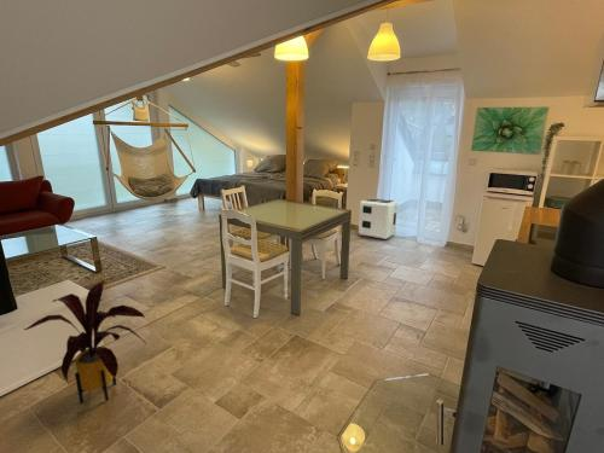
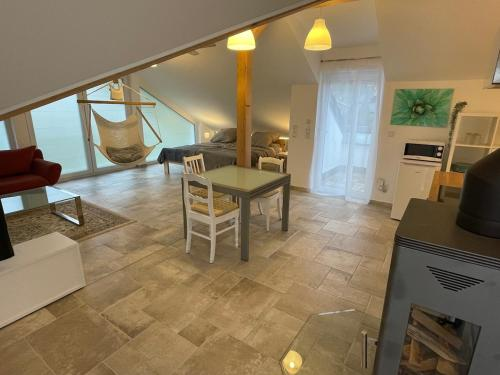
- air purifier [358,197,399,240]
- house plant [23,280,146,405]
